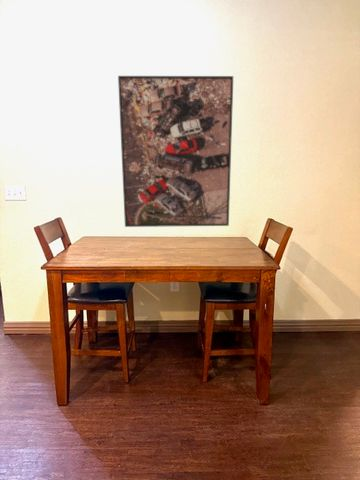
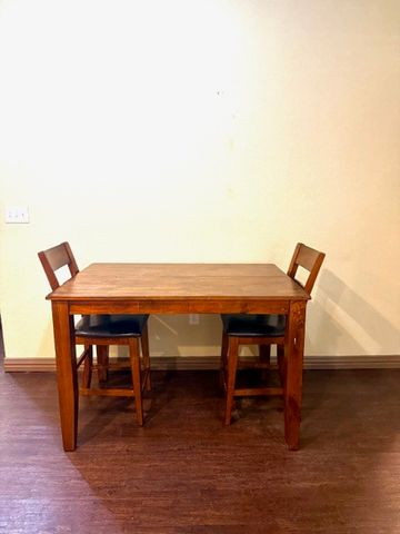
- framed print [117,75,234,228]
